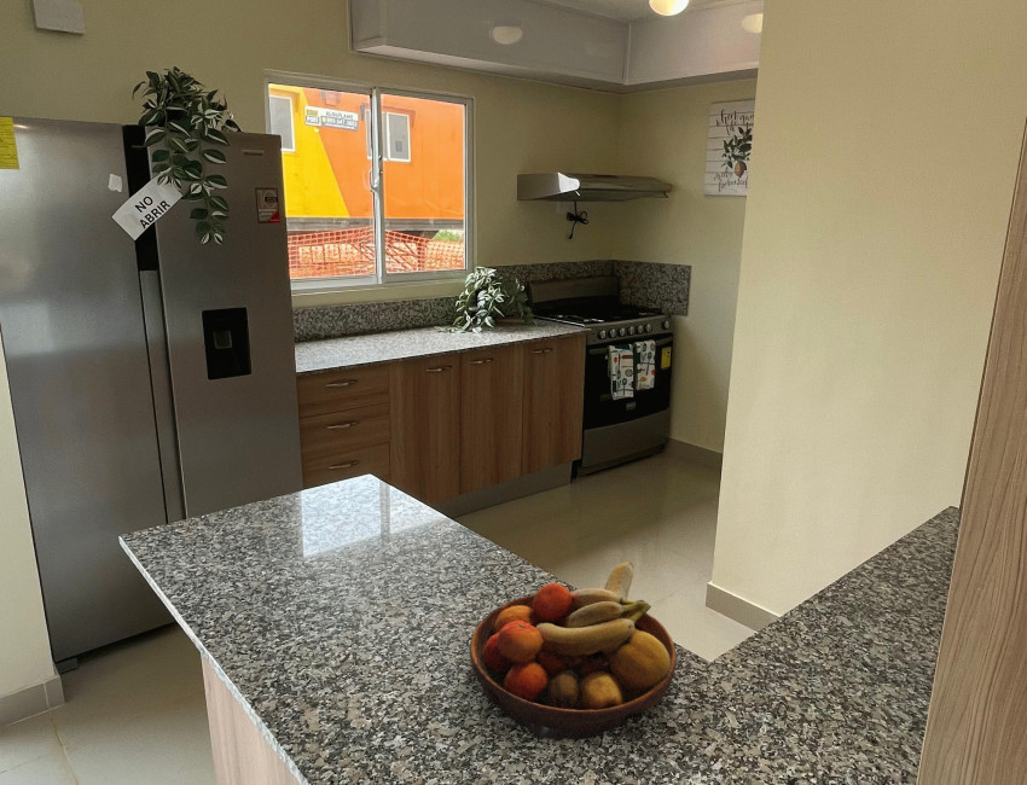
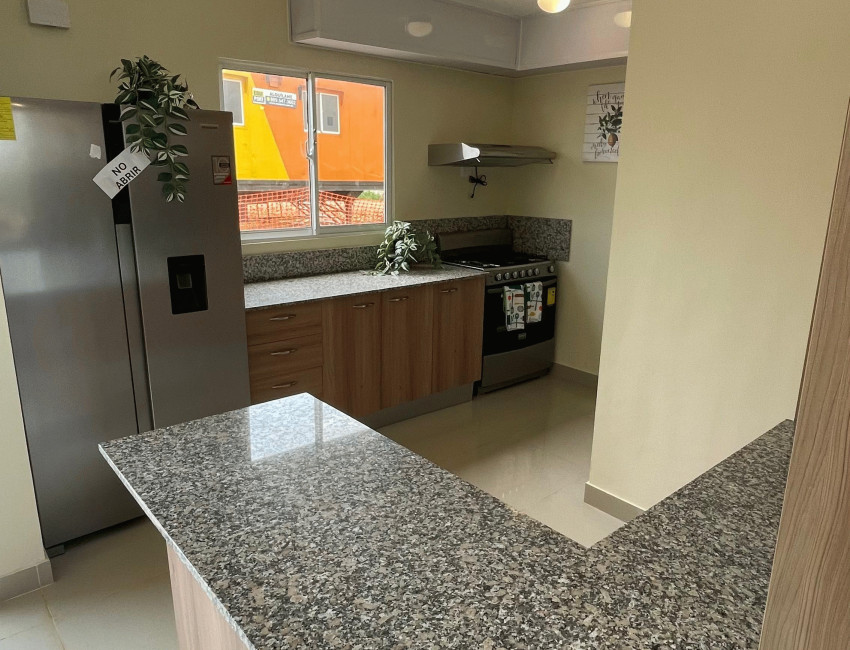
- fruit bowl [469,560,678,742]
